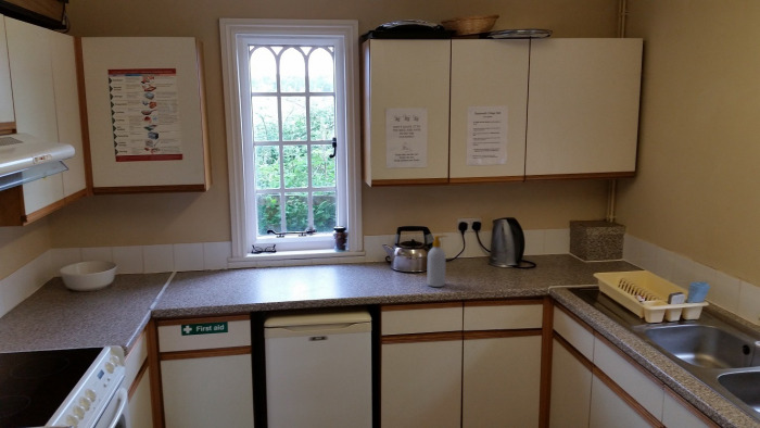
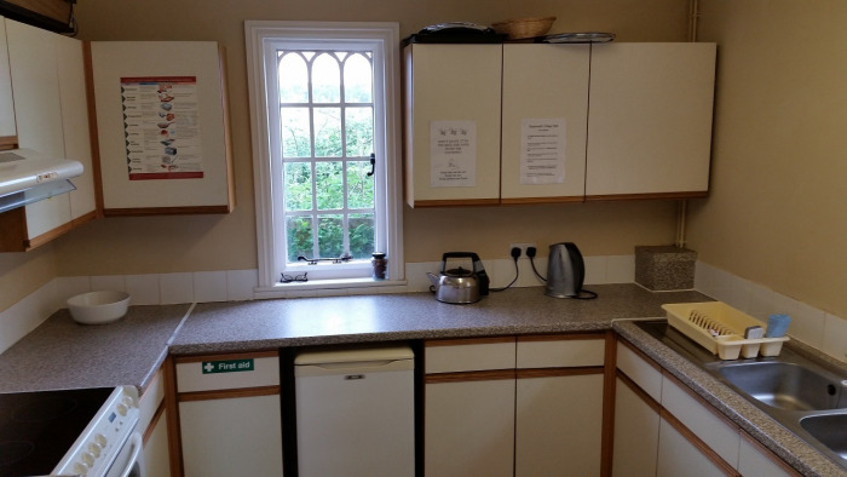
- soap bottle [427,235,448,288]
